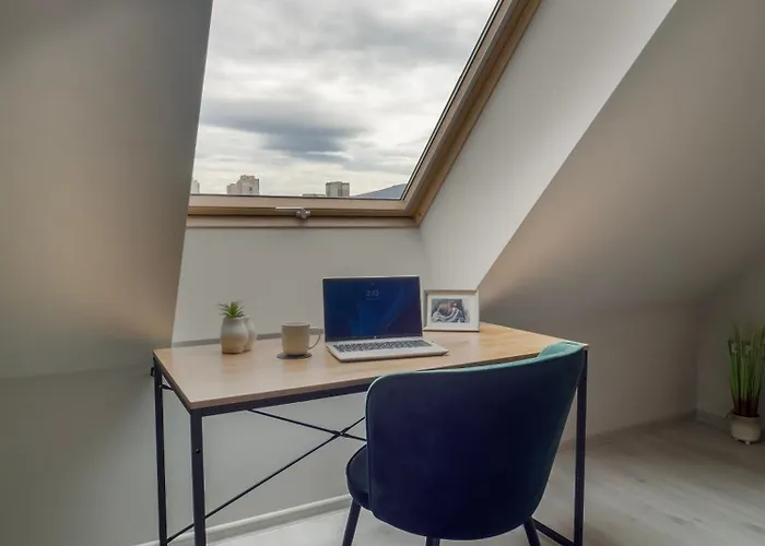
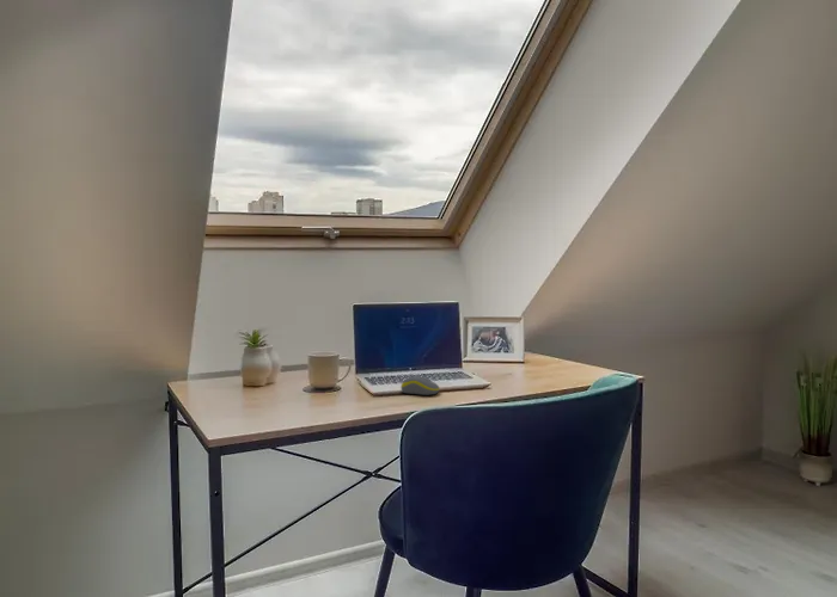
+ computer mouse [399,375,441,396]
